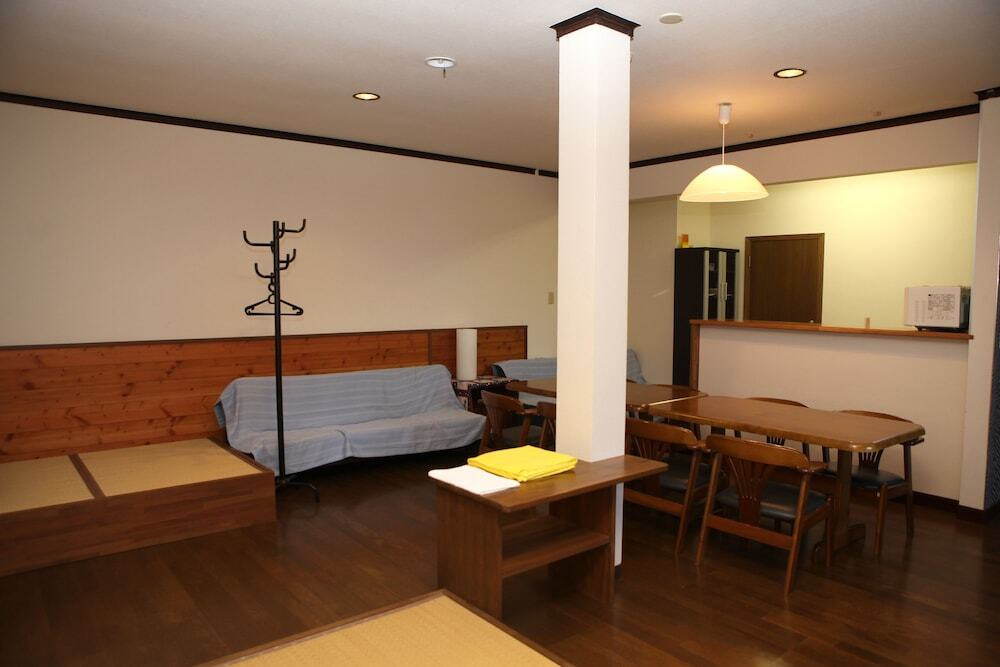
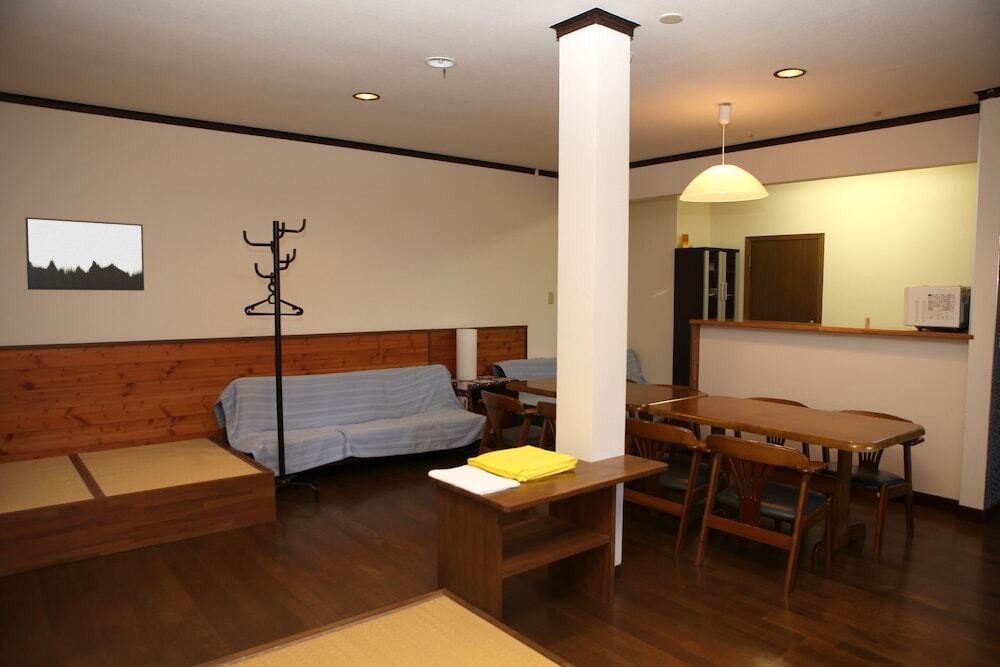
+ wall art [24,216,145,292]
